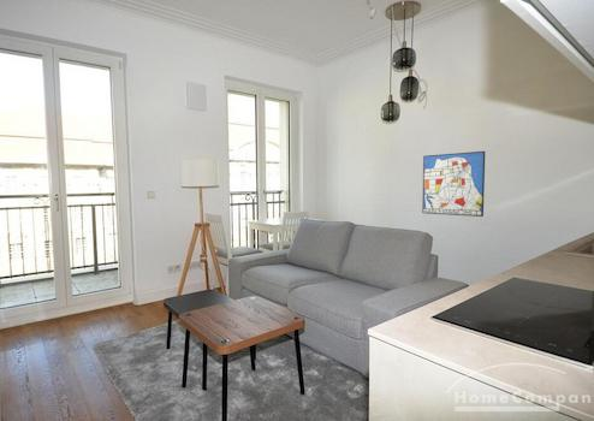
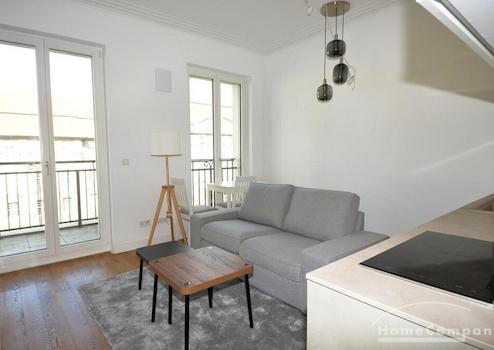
- wall art [421,150,486,218]
